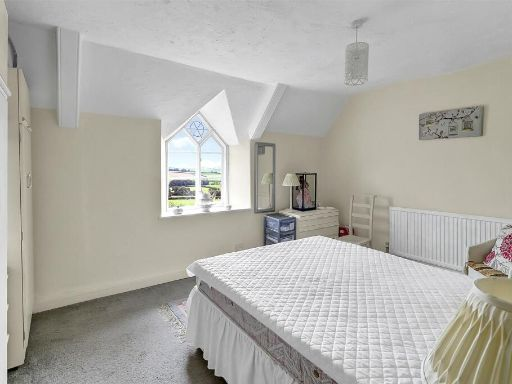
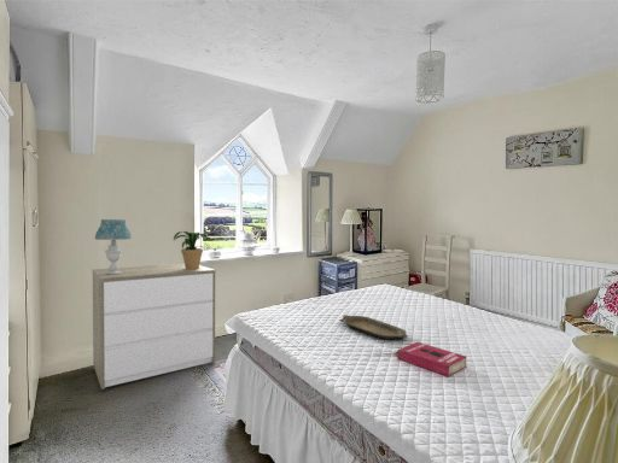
+ serving tray [338,315,409,340]
+ dresser [92,263,216,391]
+ book [397,341,468,377]
+ potted plant [173,230,215,270]
+ table lamp [94,218,133,275]
